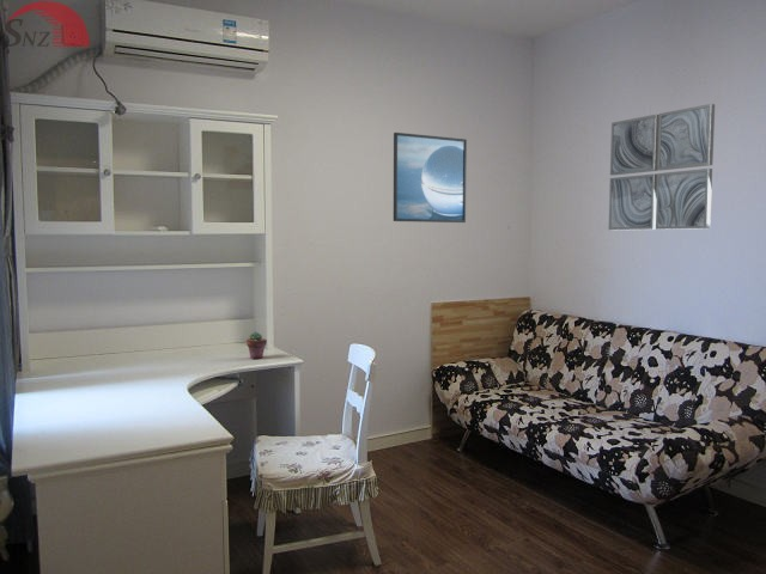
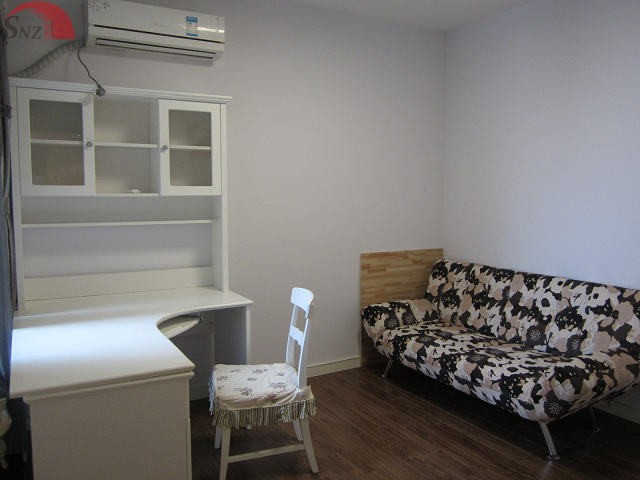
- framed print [393,132,468,224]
- wall art [608,103,716,231]
- potted succulent [245,331,268,360]
